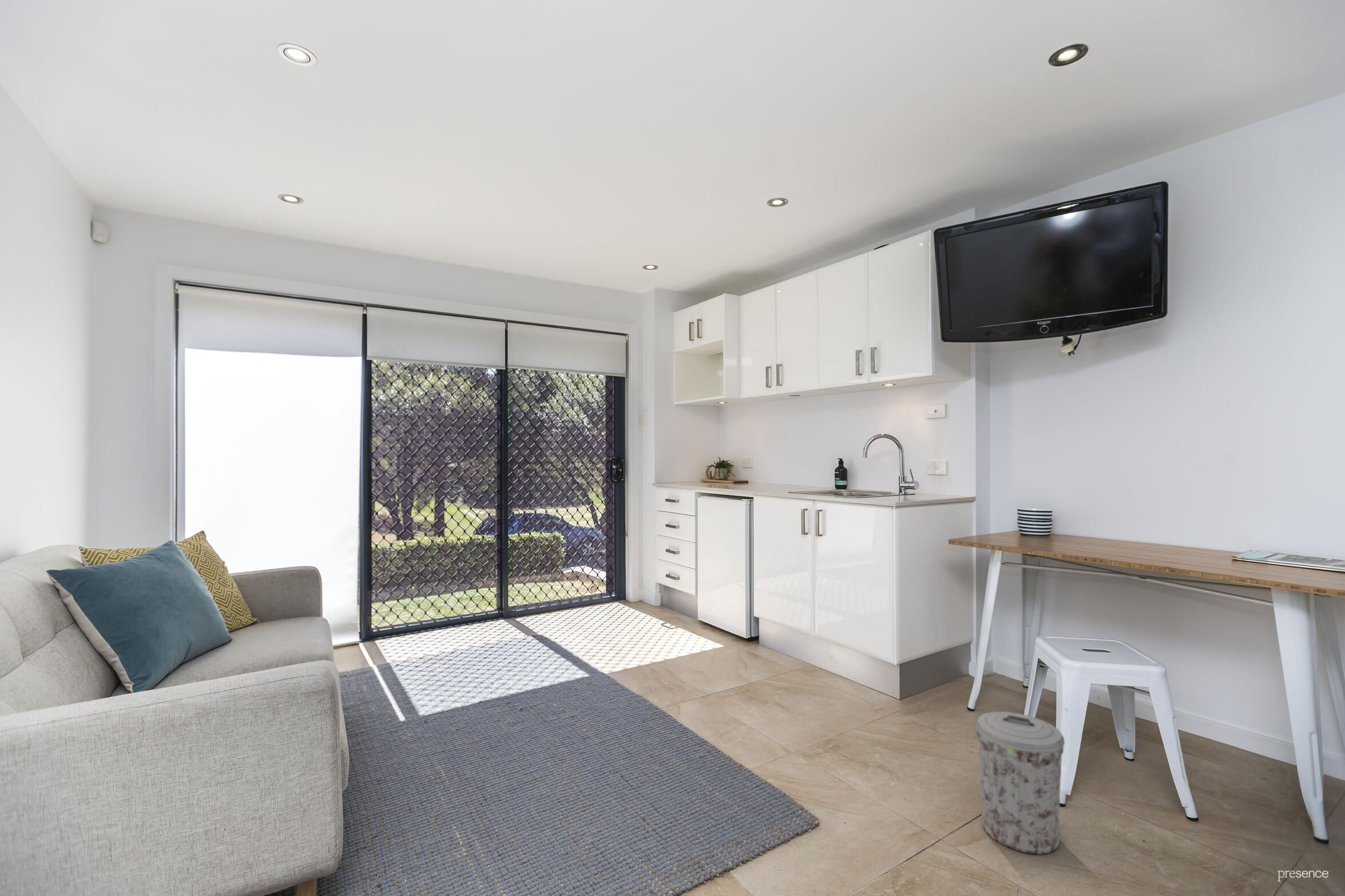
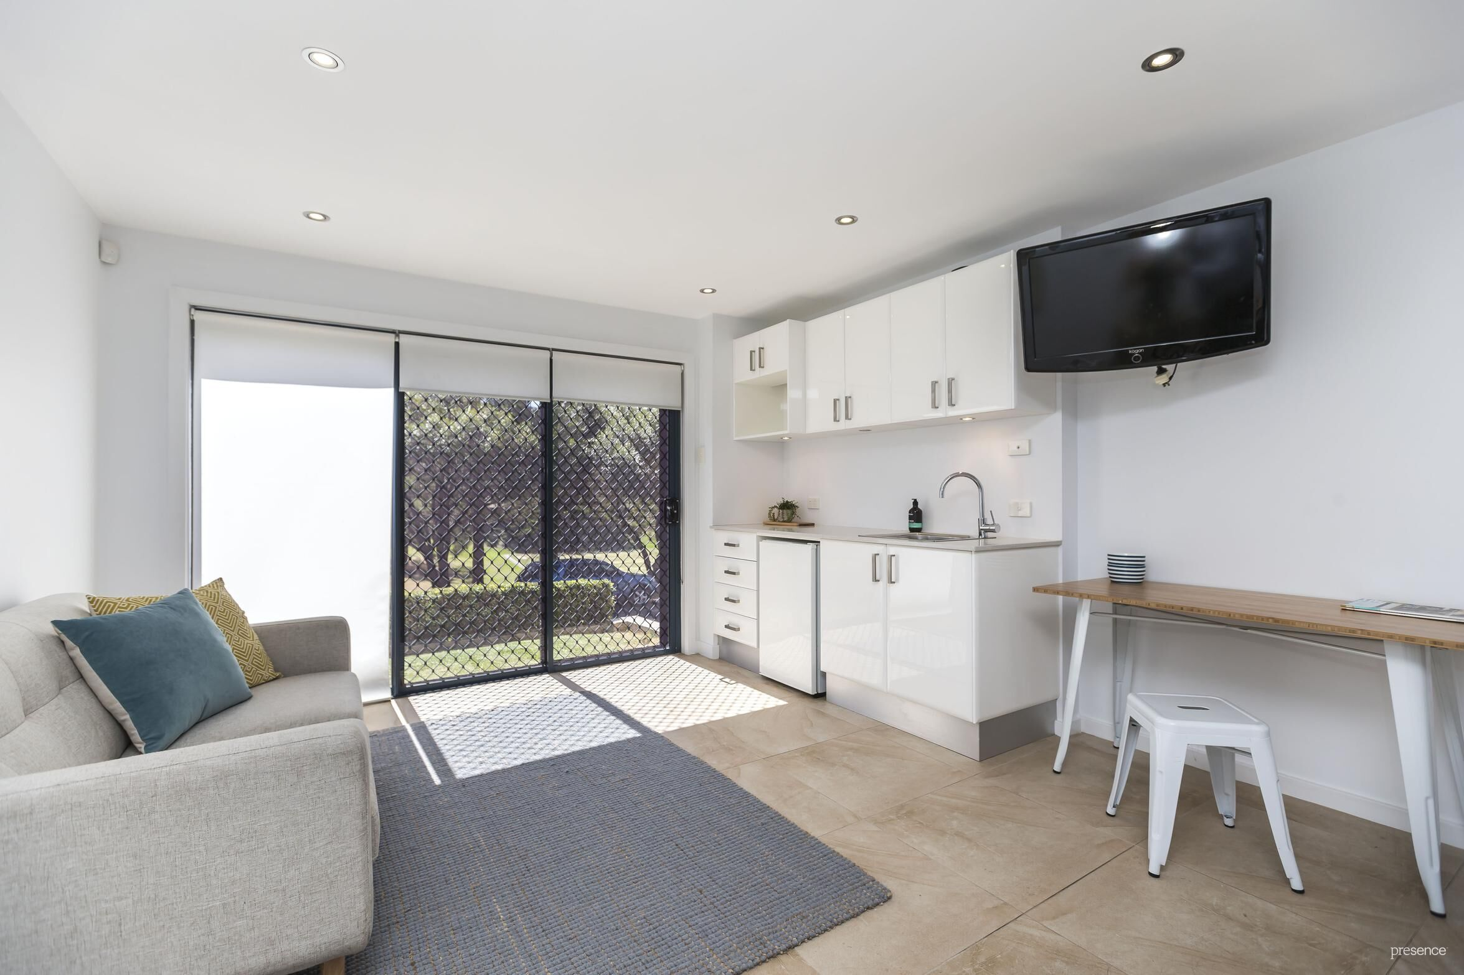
- trash can [975,711,1065,855]
